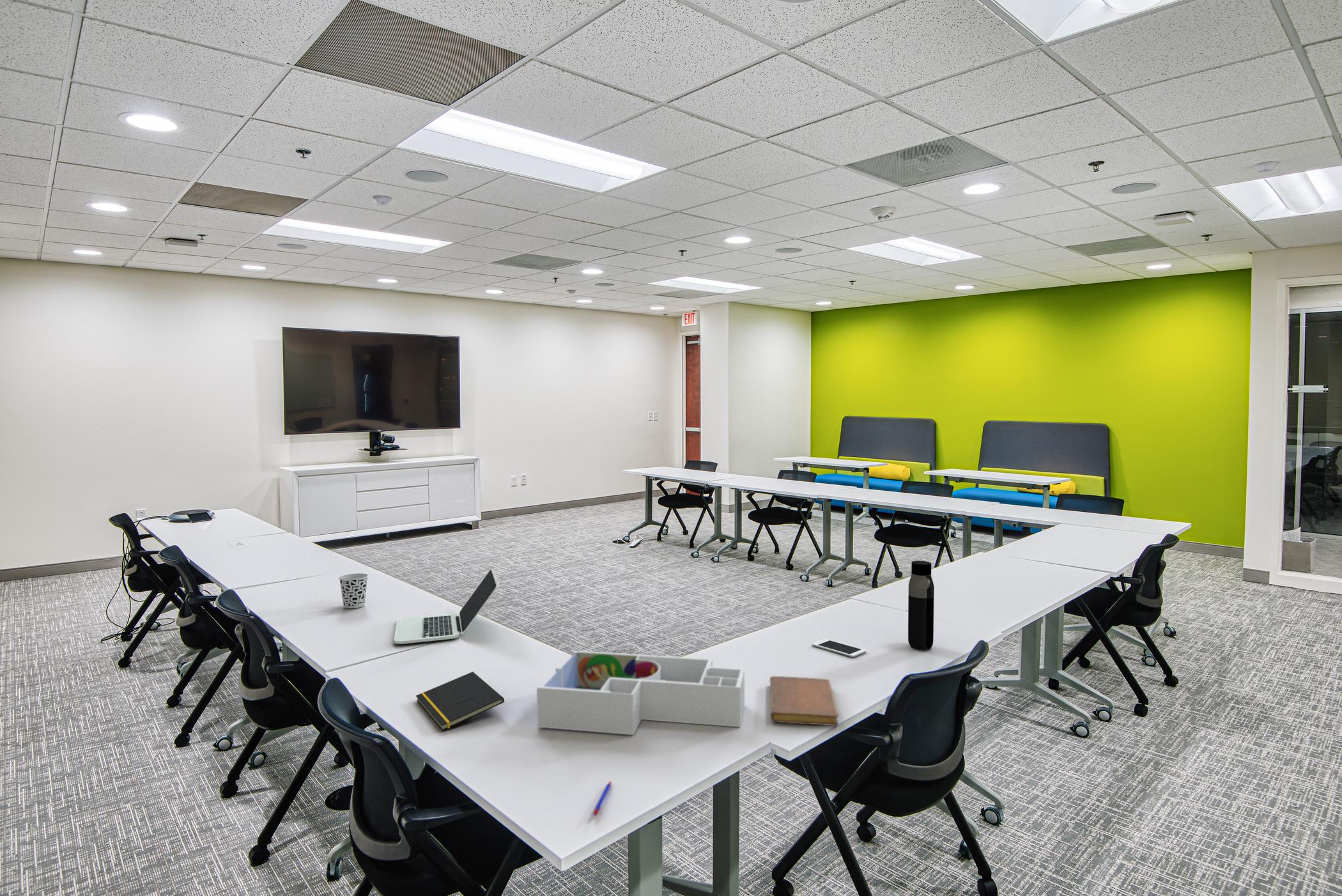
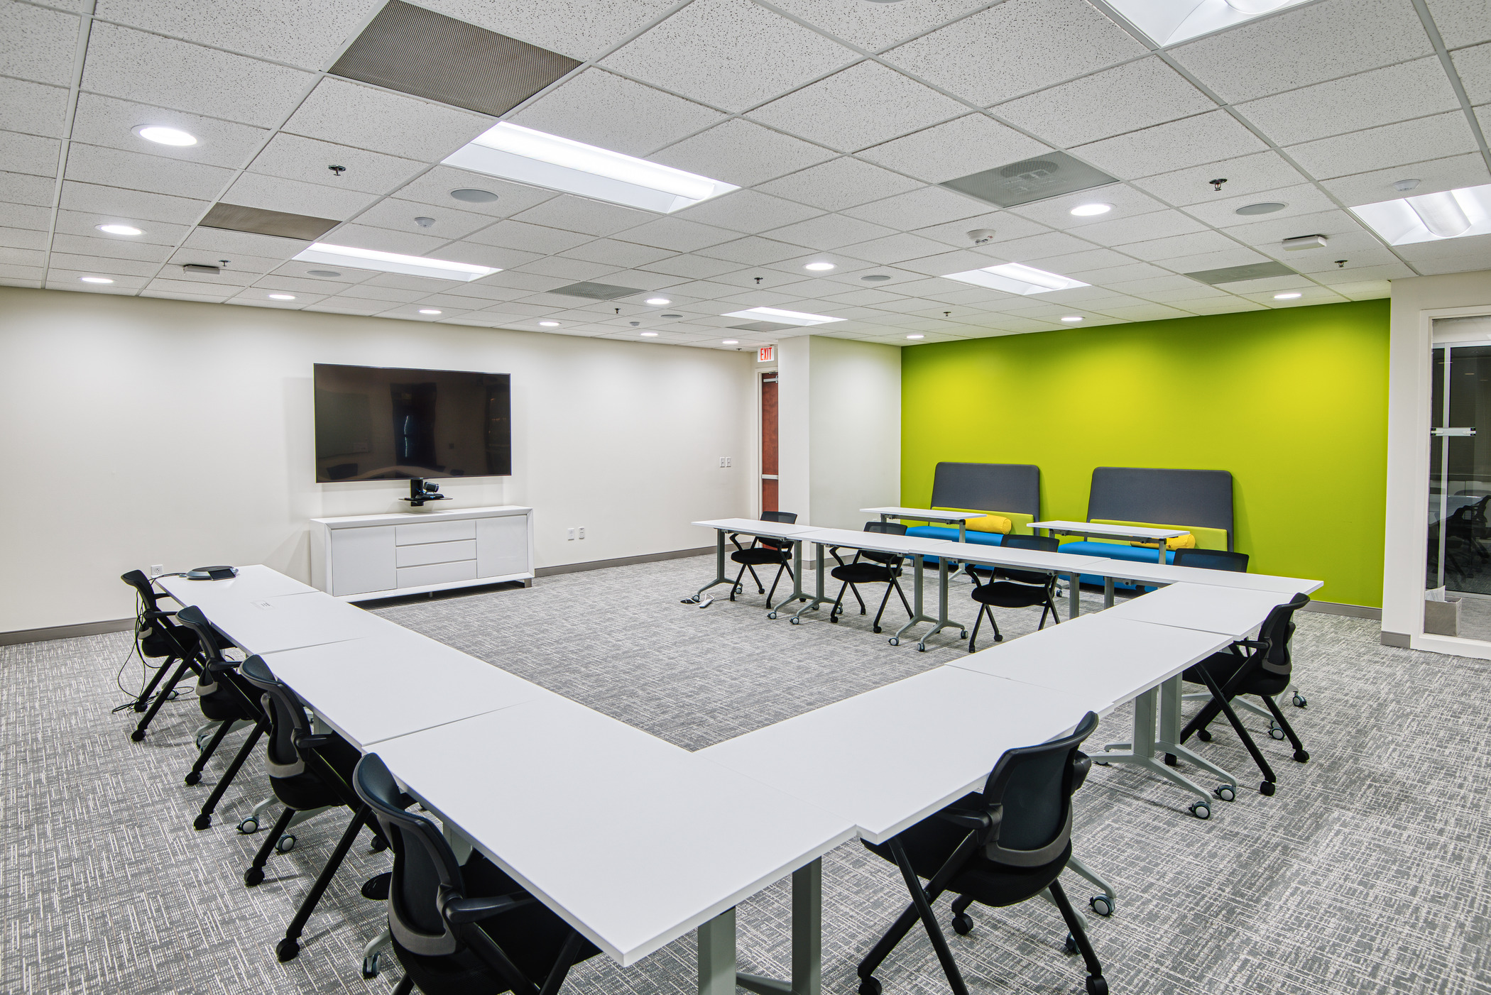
- desk organizer [536,650,745,736]
- cup [338,573,369,609]
- water bottle [907,560,935,651]
- pen [592,780,612,816]
- notepad [415,671,505,731]
- laptop [393,568,499,645]
- cell phone [812,638,867,658]
- notebook [769,676,839,726]
